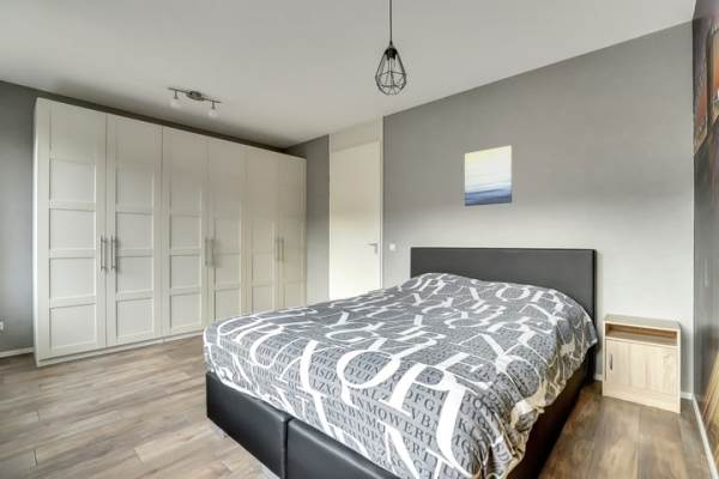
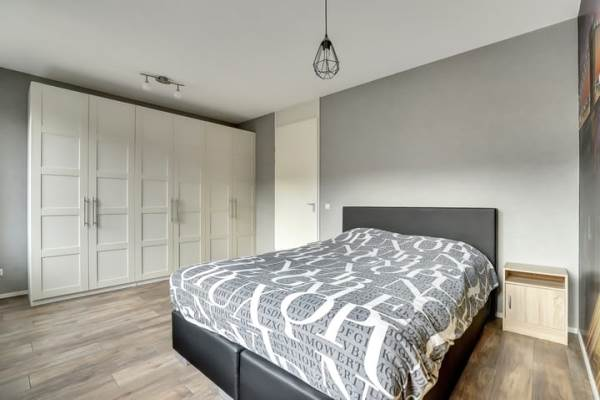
- wall art [464,145,513,207]
